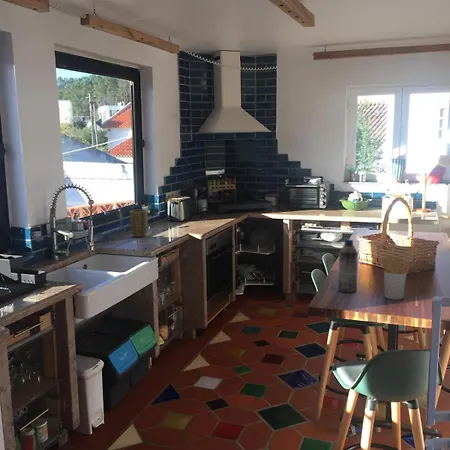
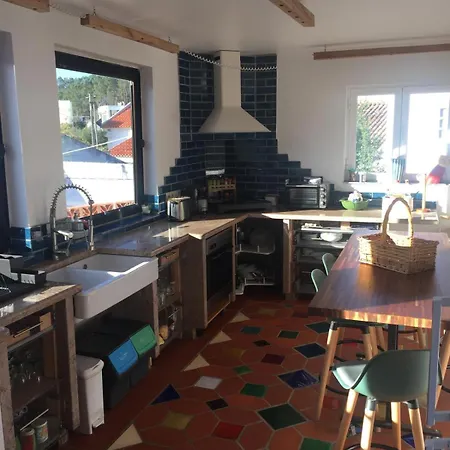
- utensil holder [381,255,412,301]
- water bottle [337,238,359,294]
- plant pot [129,209,149,238]
